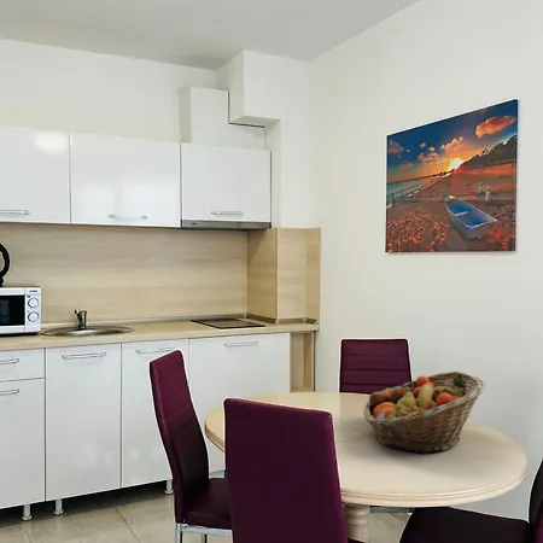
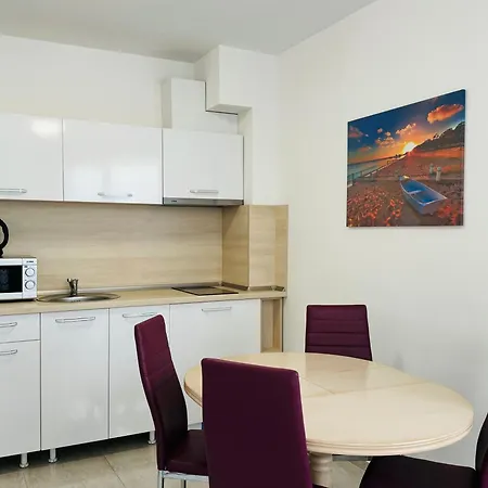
- fruit basket [362,370,486,455]
